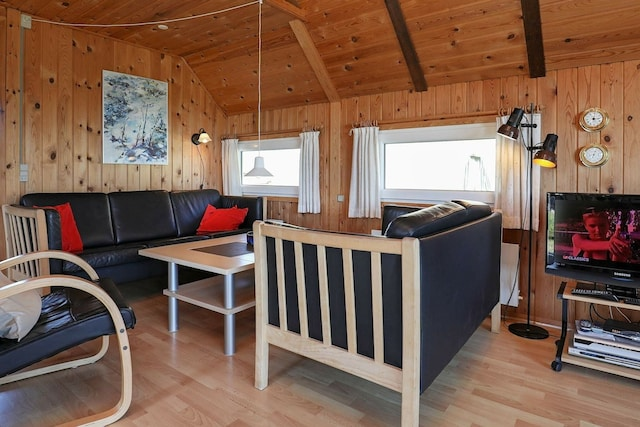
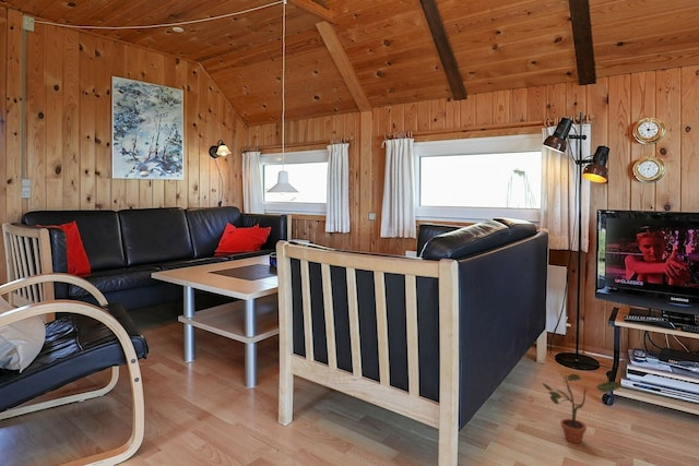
+ potted plant [541,366,623,444]
